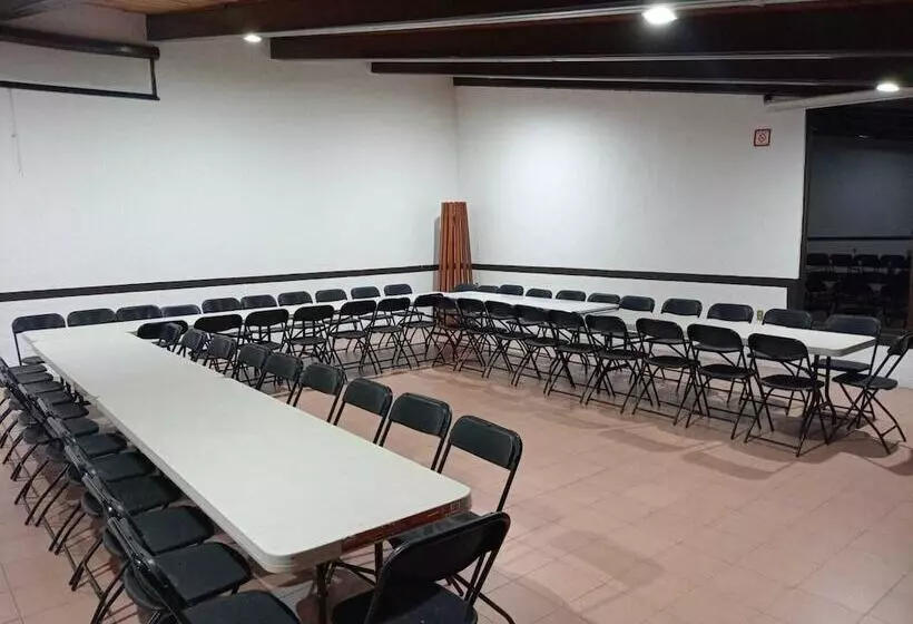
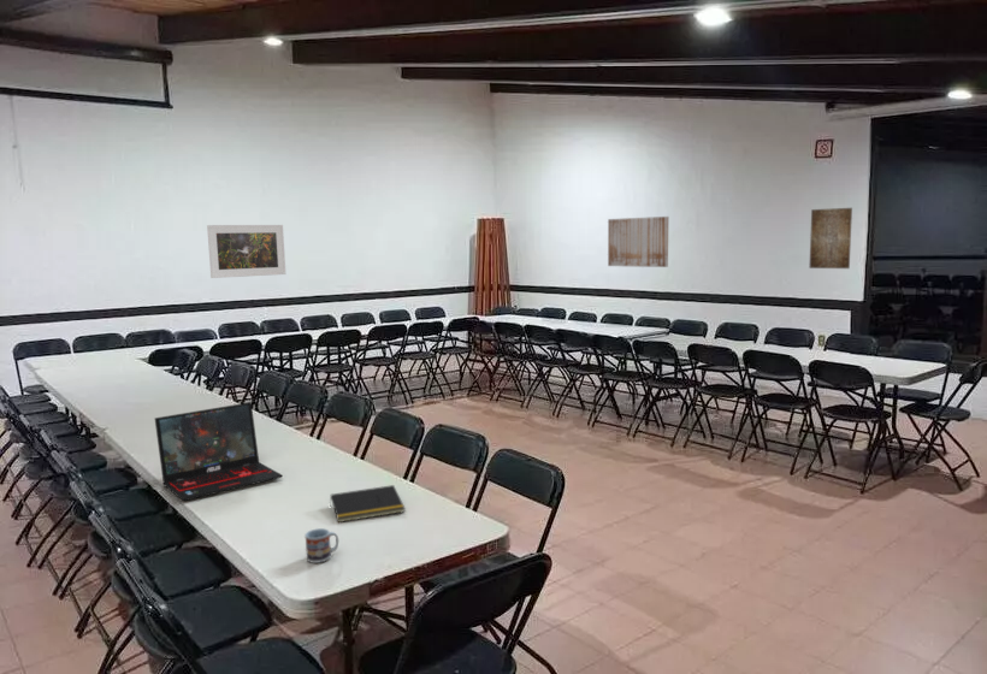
+ laptop [153,401,284,502]
+ cup [303,527,339,564]
+ notepad [329,484,406,524]
+ wall art [808,207,853,270]
+ wall art [607,215,669,268]
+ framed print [206,224,286,279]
